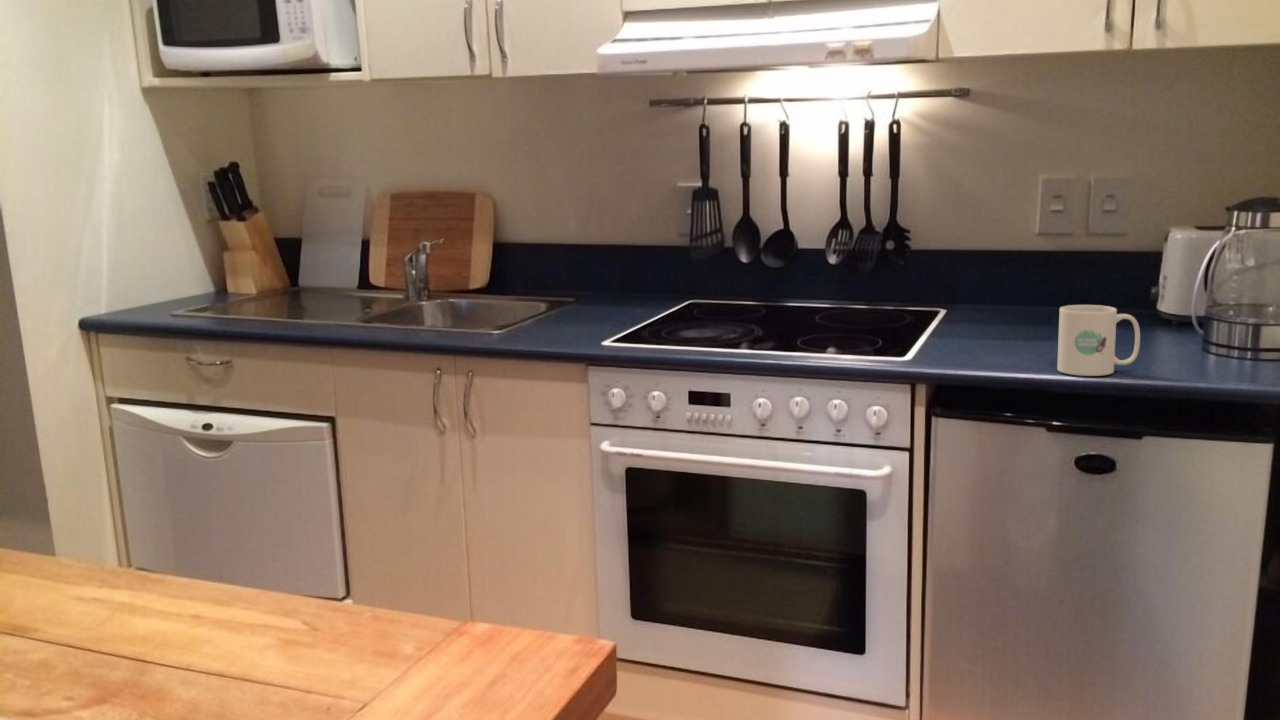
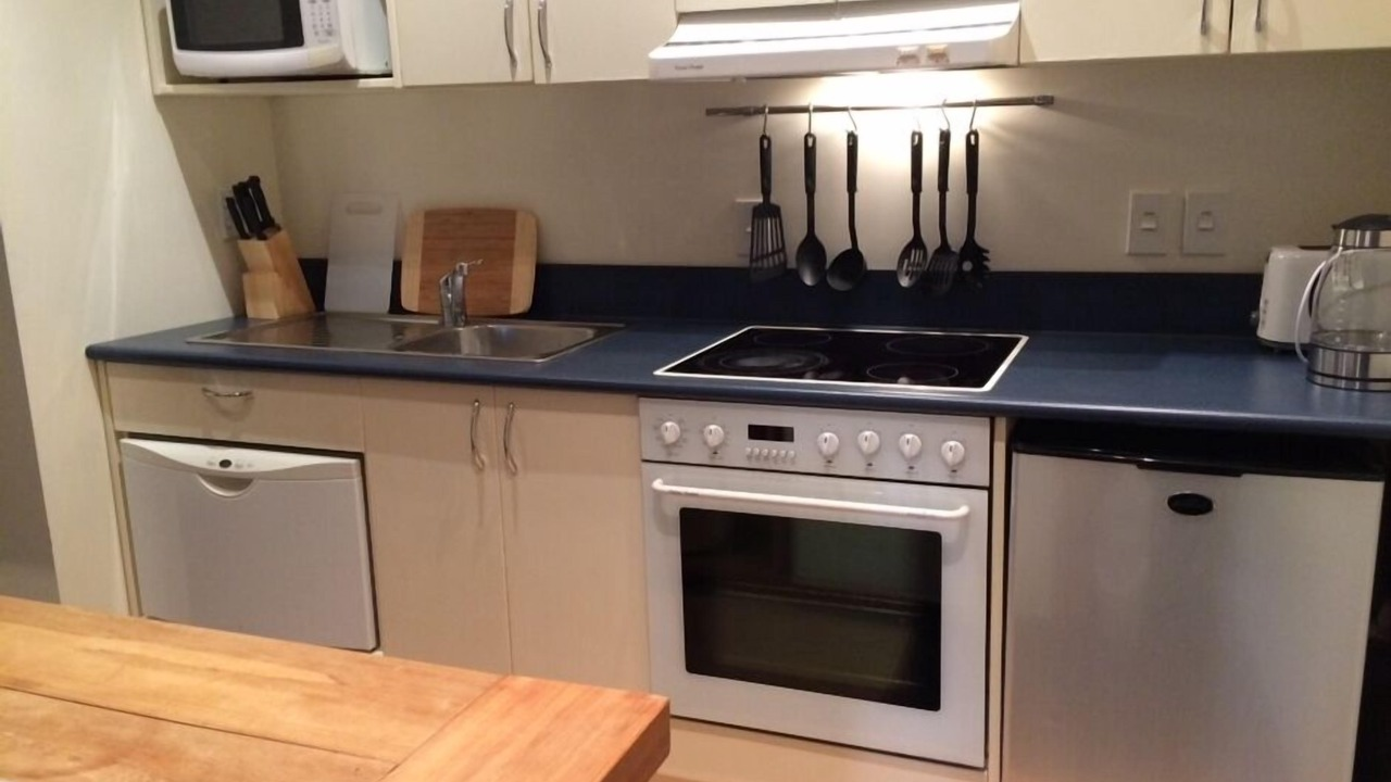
- mug [1056,304,1141,377]
